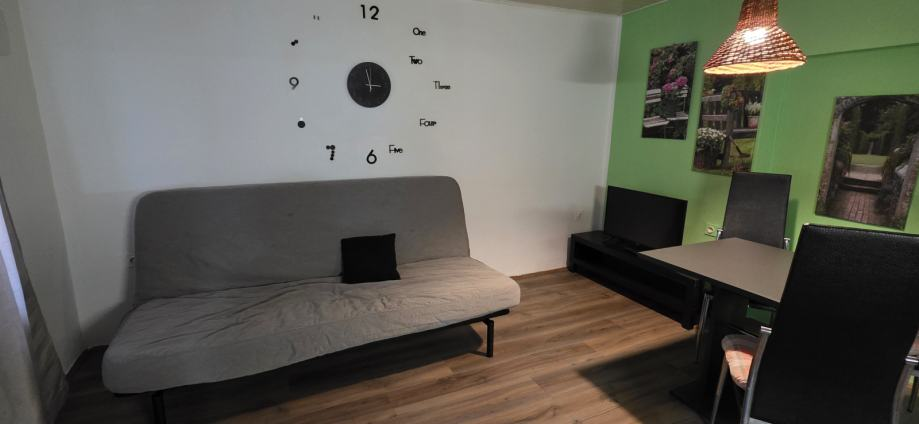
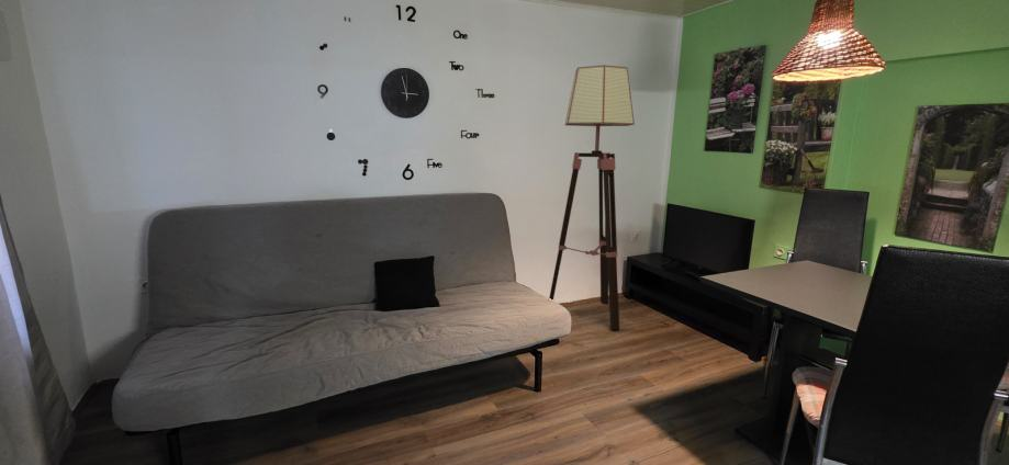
+ floor lamp [548,64,636,331]
